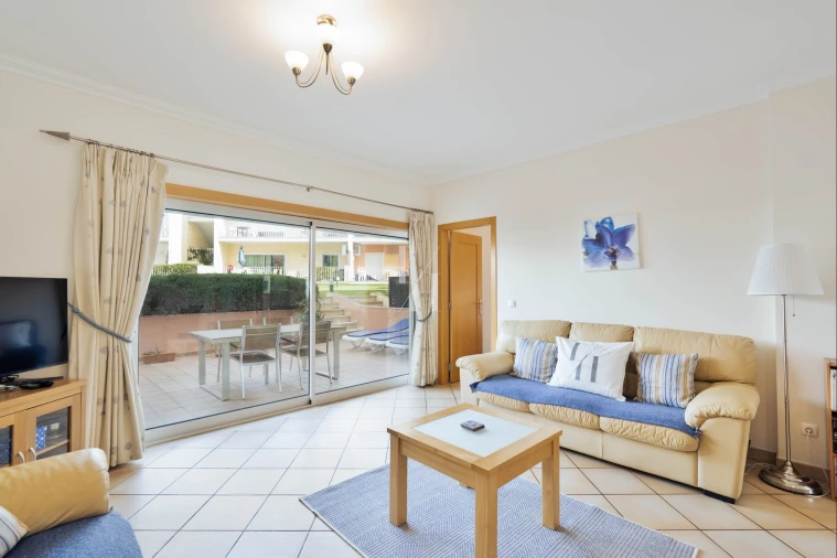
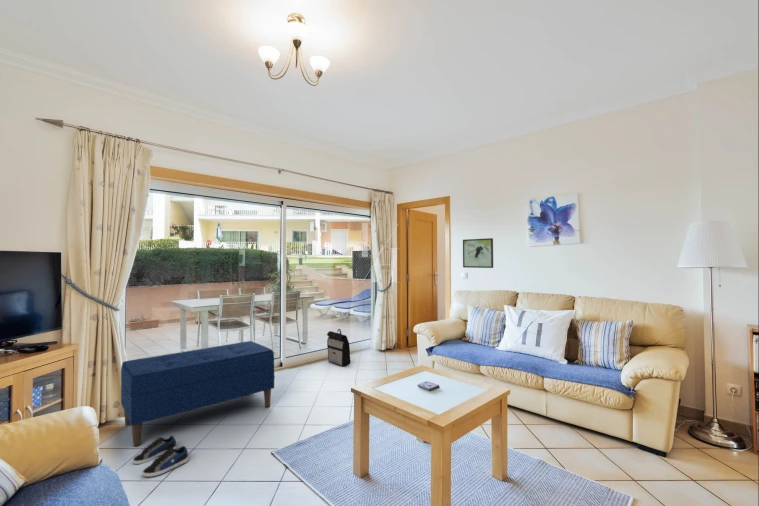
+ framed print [462,237,494,269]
+ backpack [326,328,351,367]
+ bench [120,340,275,447]
+ shoe [132,435,189,478]
